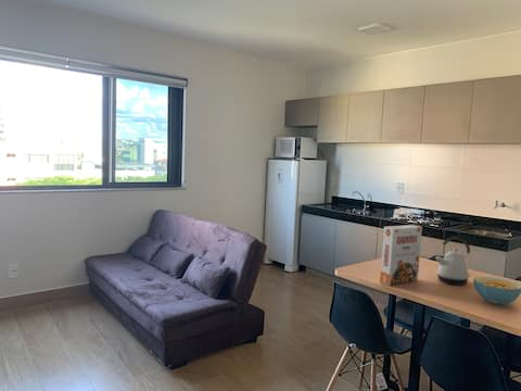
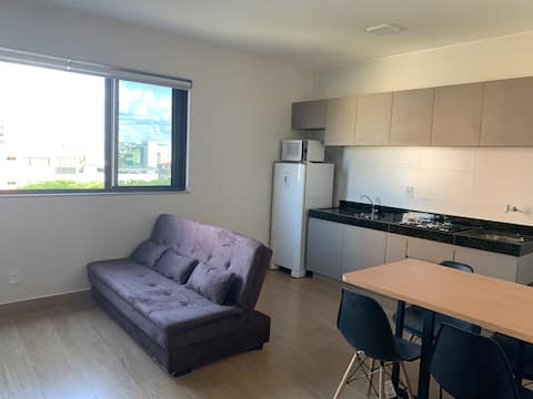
- kettle [434,236,471,286]
- cereal box [379,224,423,287]
- cereal bowl [472,276,521,306]
